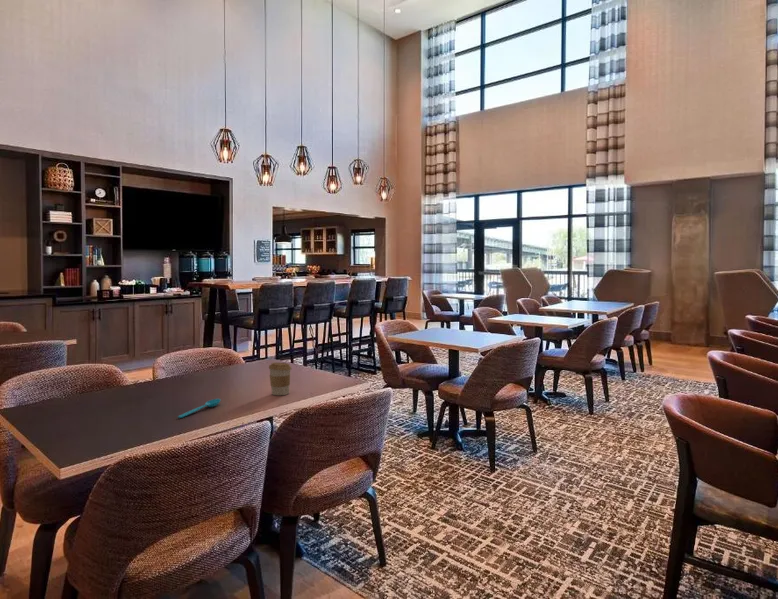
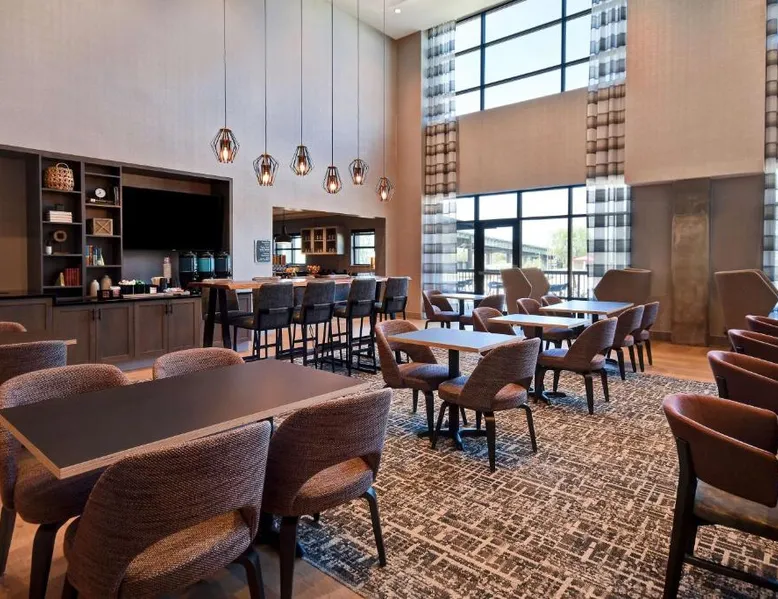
- spoon [177,398,222,419]
- coffee cup [268,362,293,396]
